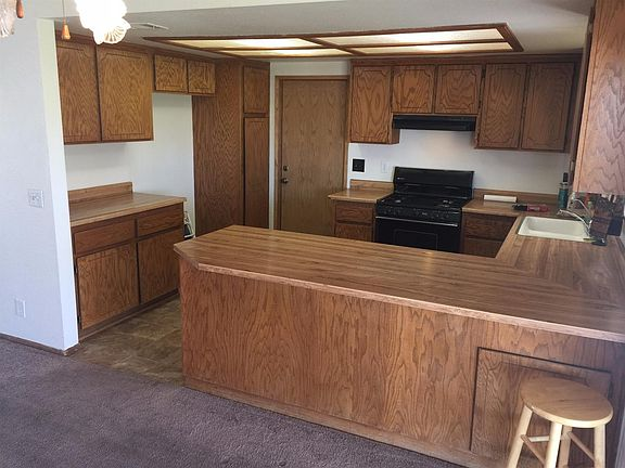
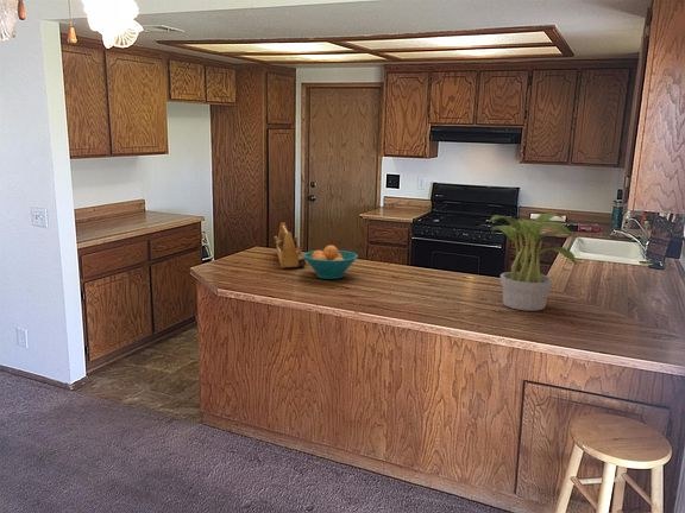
+ toolbox [274,221,307,268]
+ potted plant [489,211,585,312]
+ fruit bowl [302,245,359,280]
